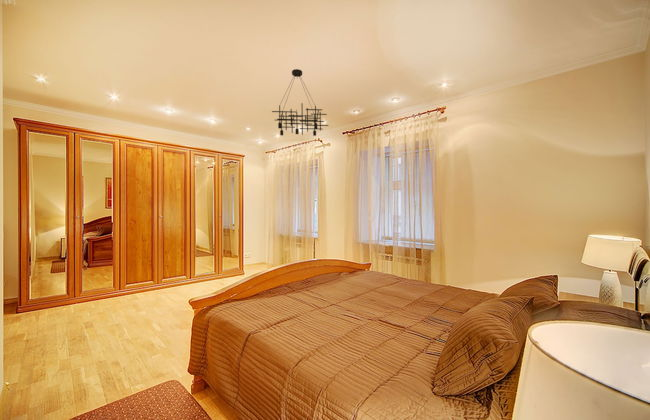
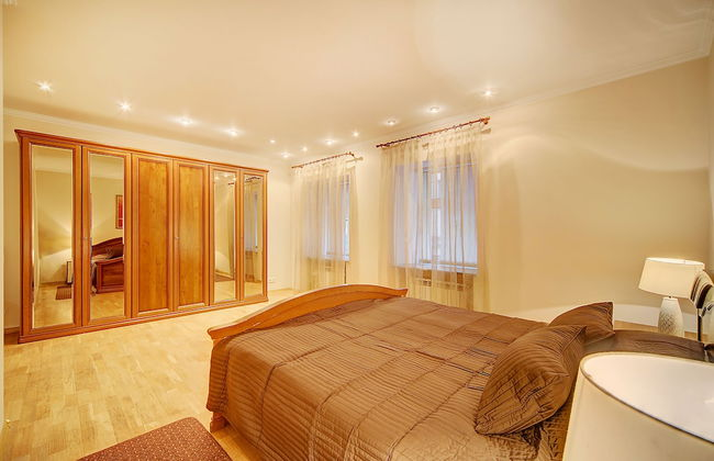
- chandelier [271,68,330,137]
